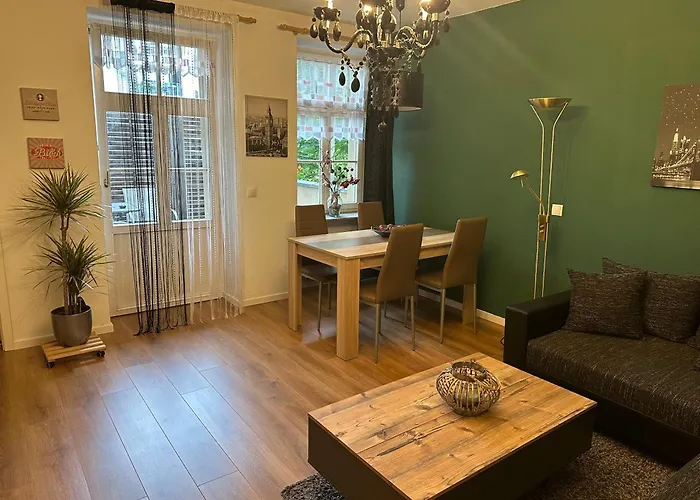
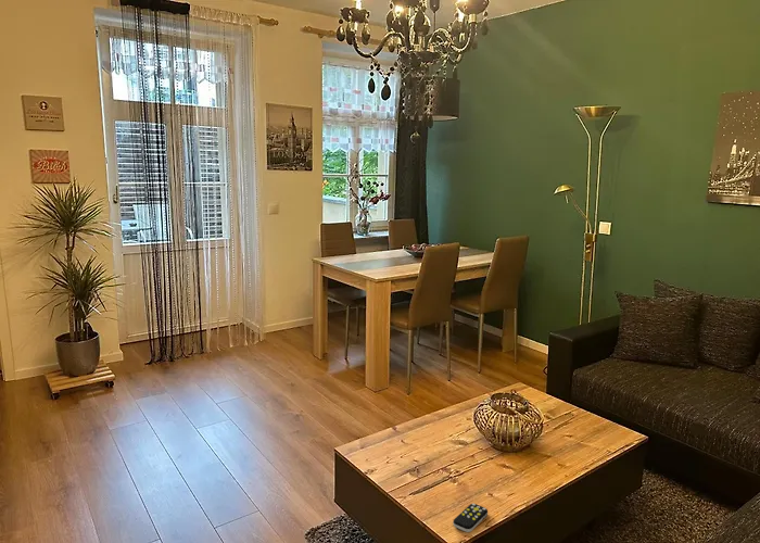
+ remote control [453,503,489,533]
